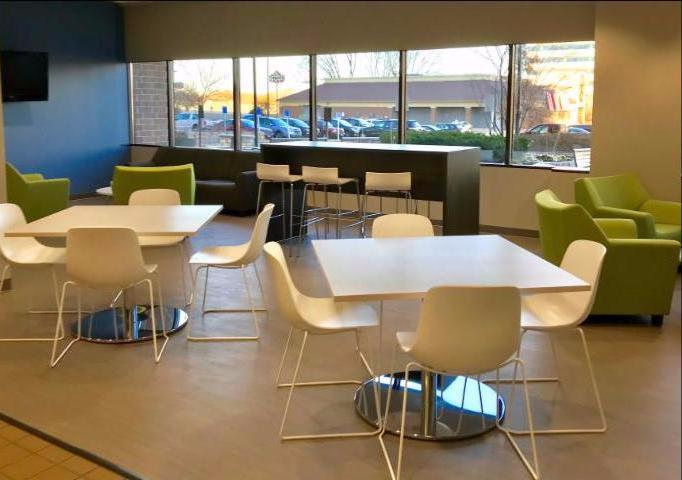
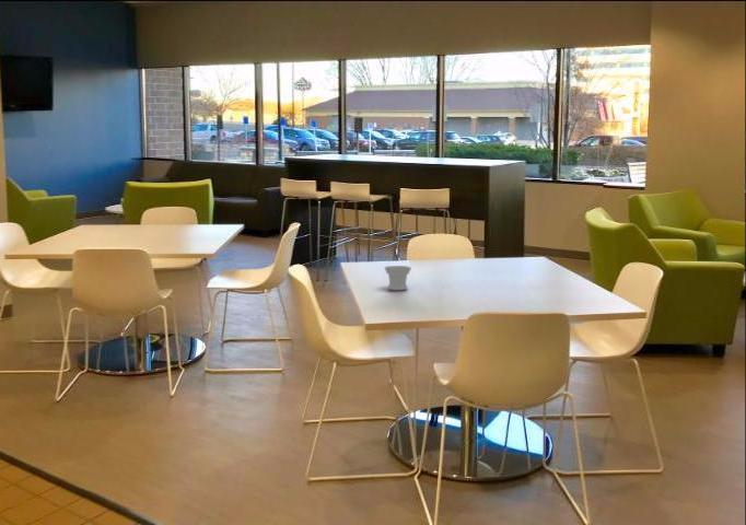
+ cup [384,265,412,291]
